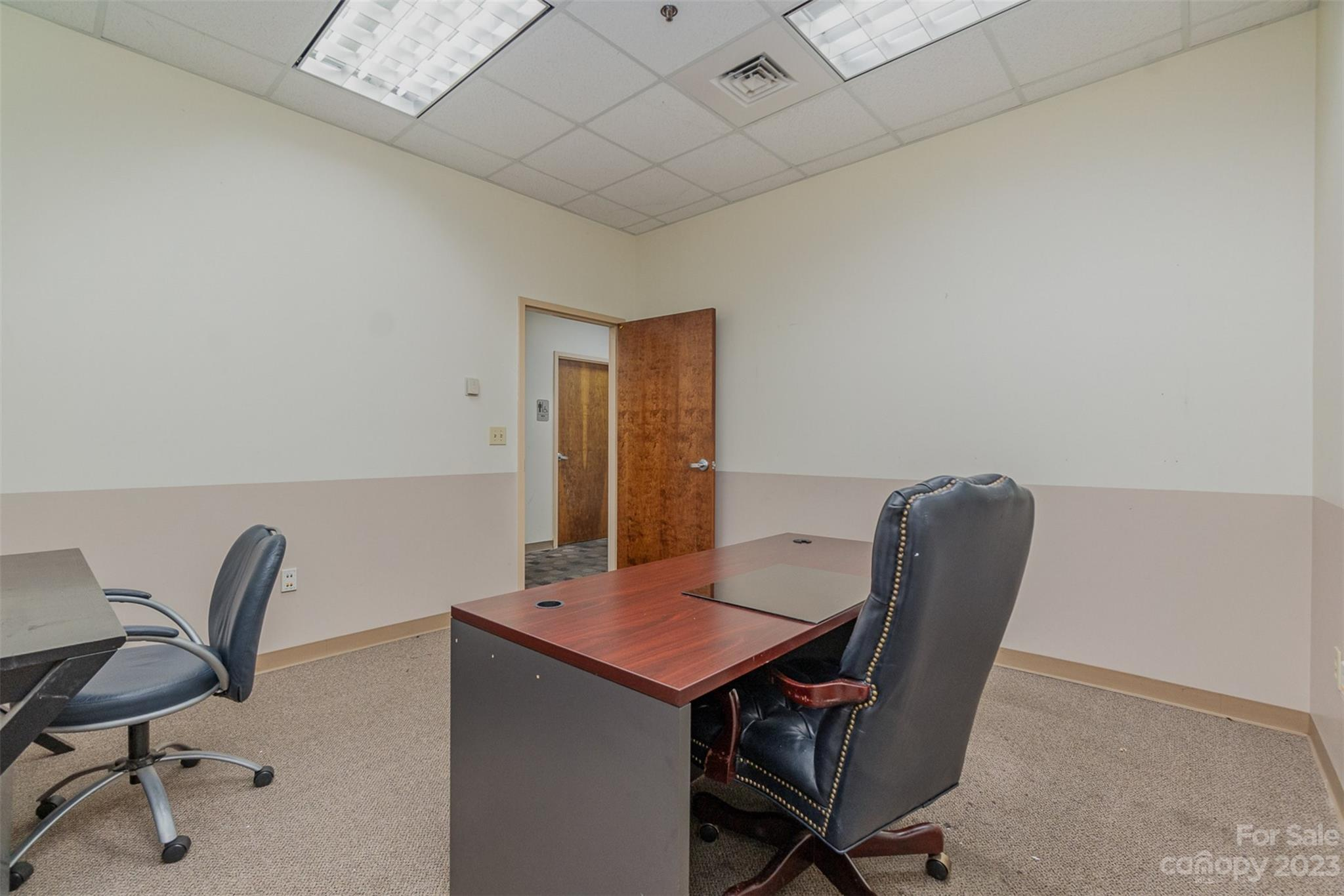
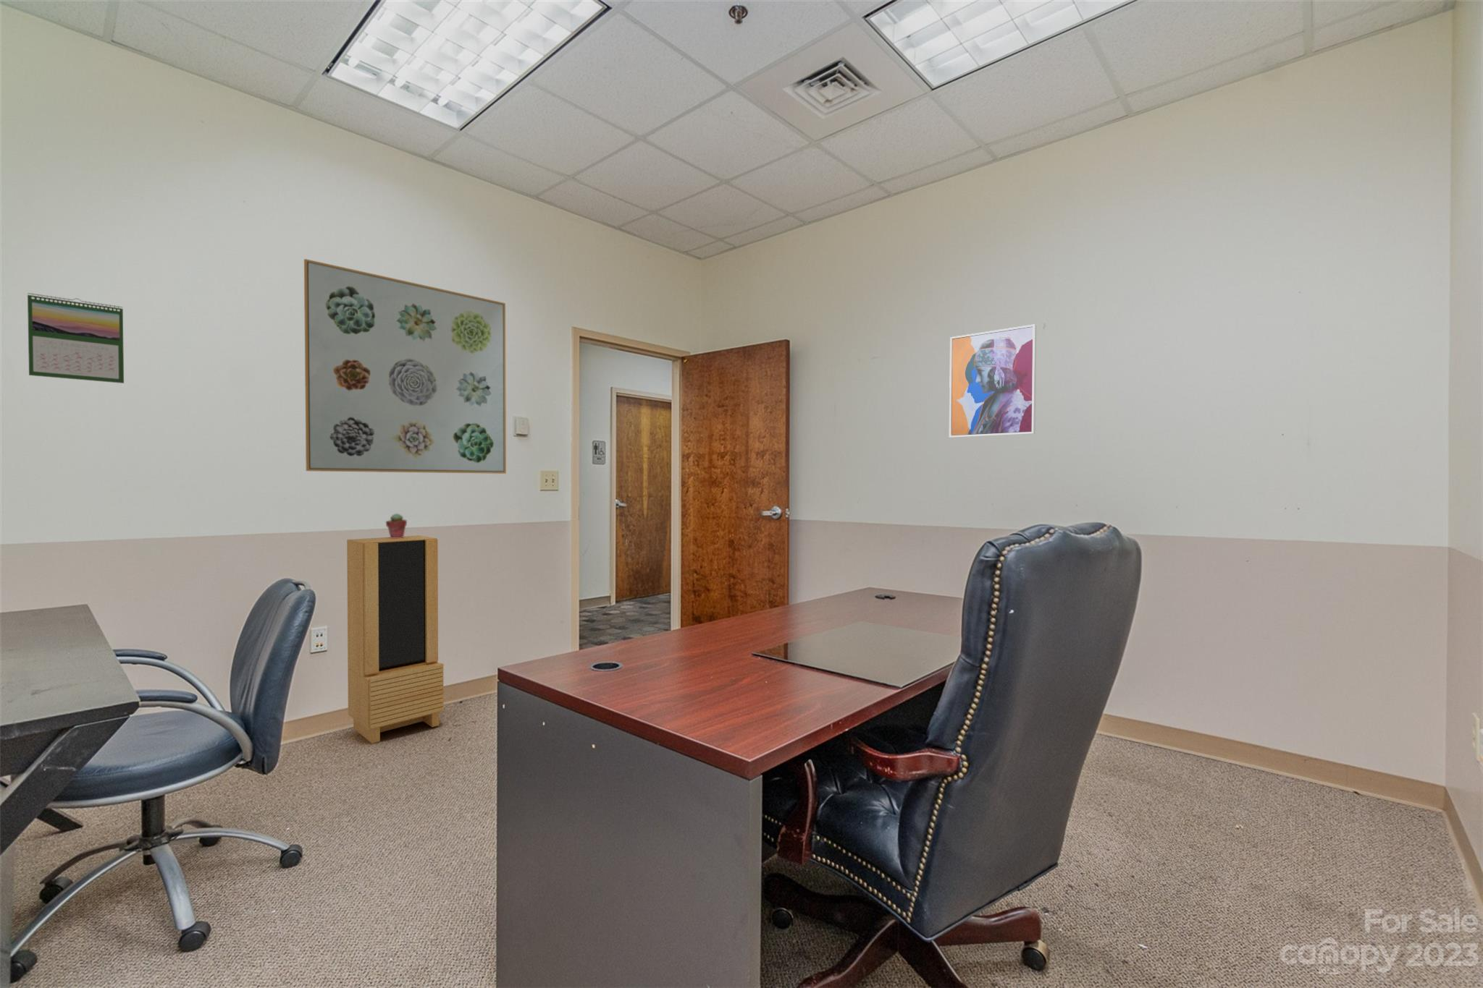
+ wall art [303,258,506,474]
+ wall art [949,323,1037,438]
+ calendar [26,292,125,384]
+ storage cabinet [346,535,445,744]
+ potted succulent [385,513,407,538]
